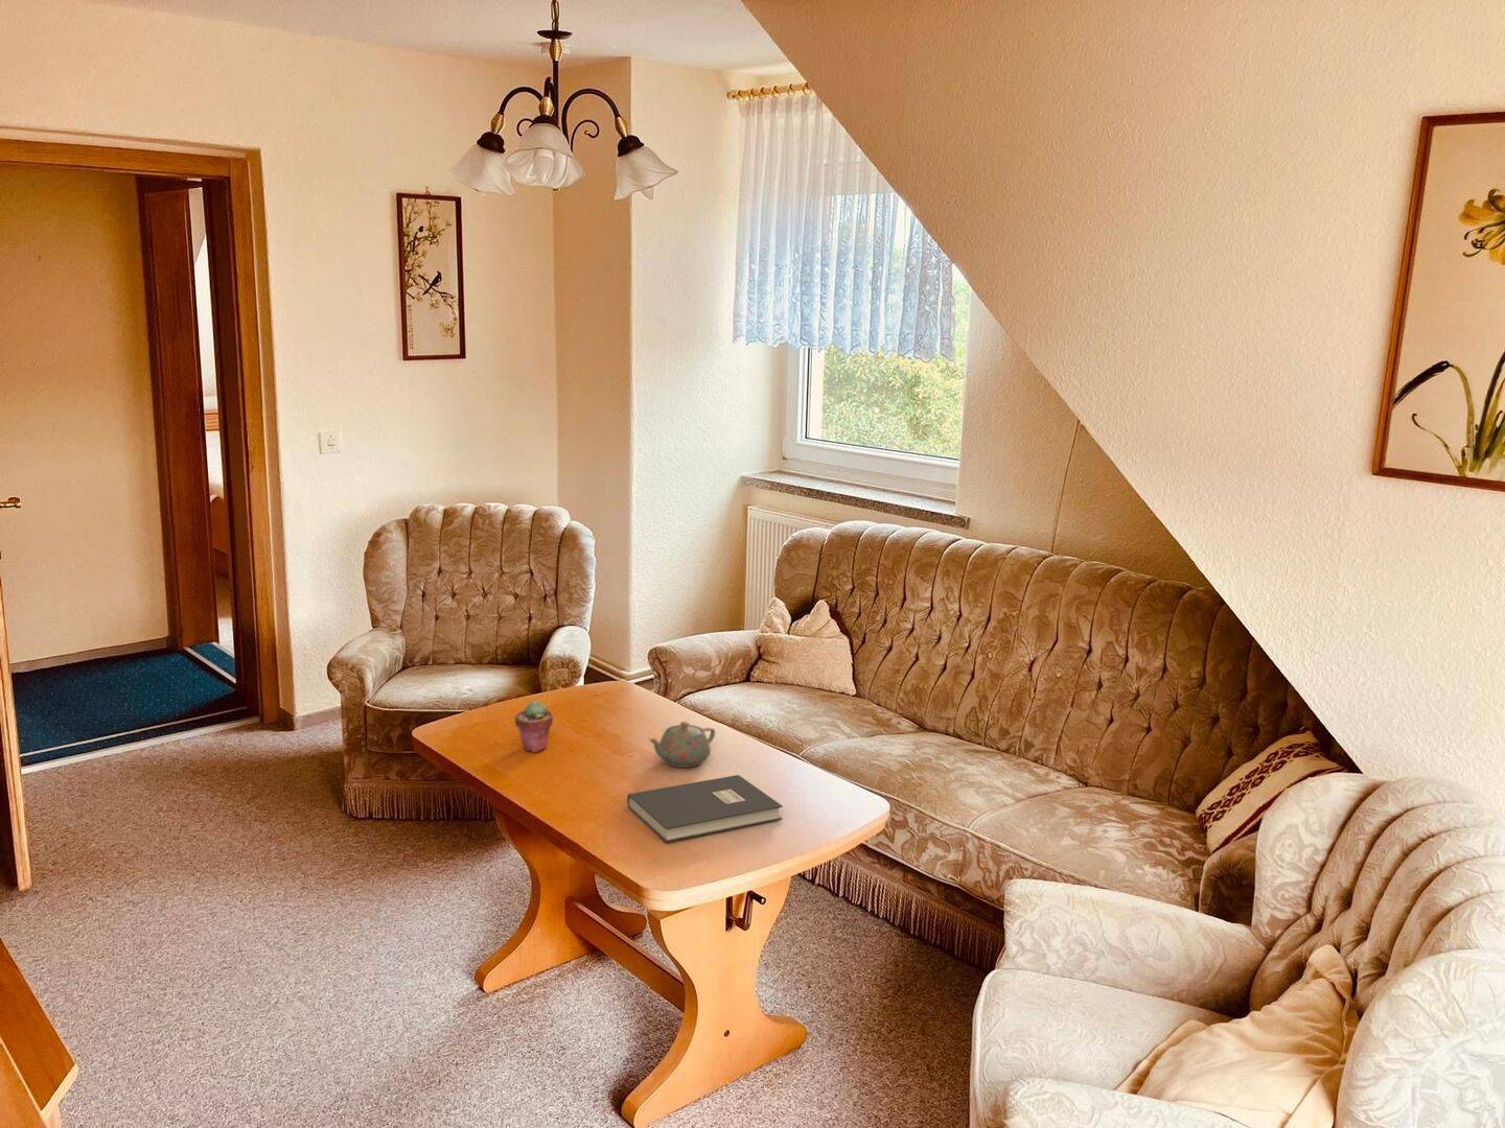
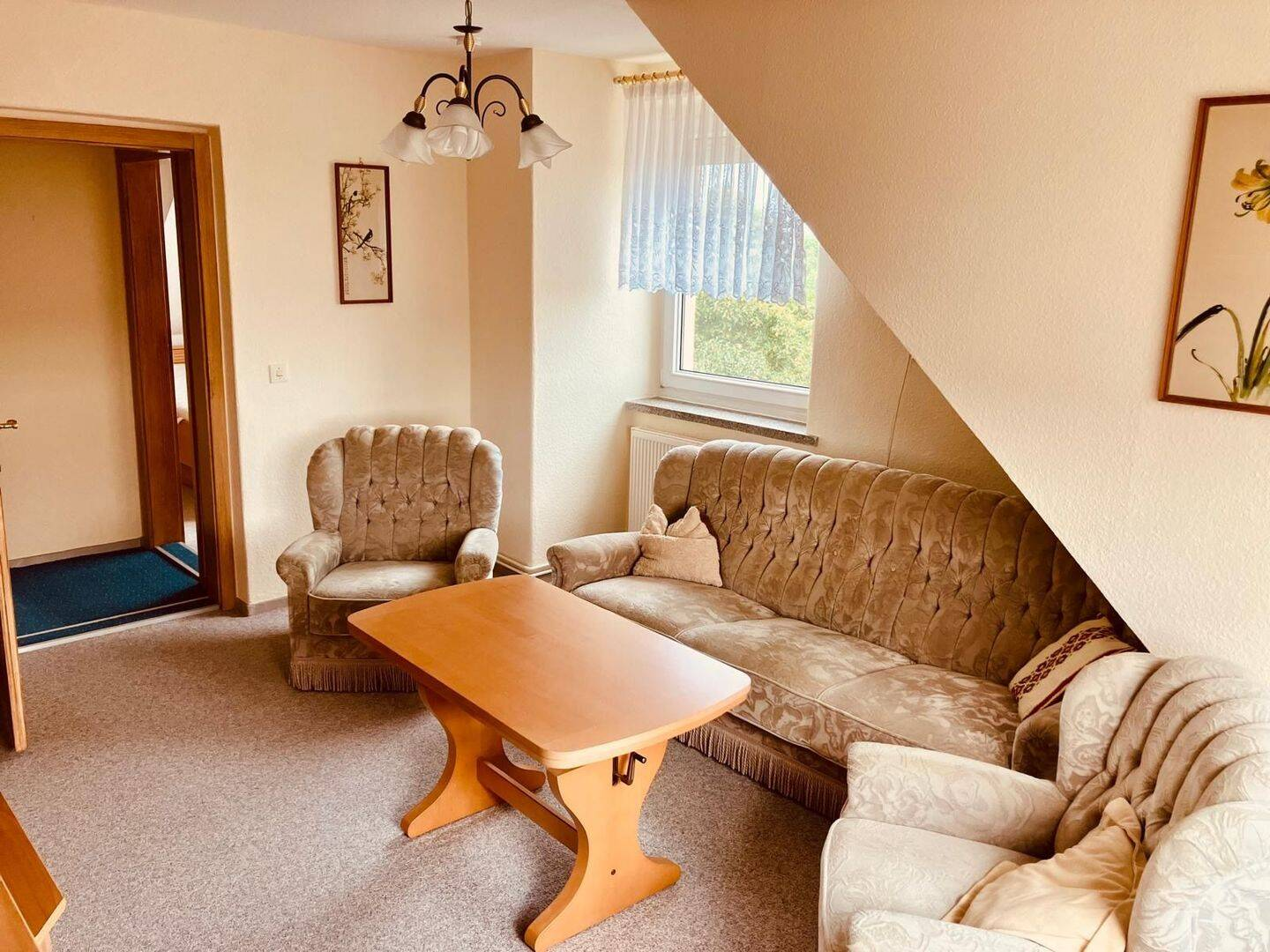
- teapot [648,720,716,769]
- potted succulent [514,700,553,754]
- book [626,774,783,842]
